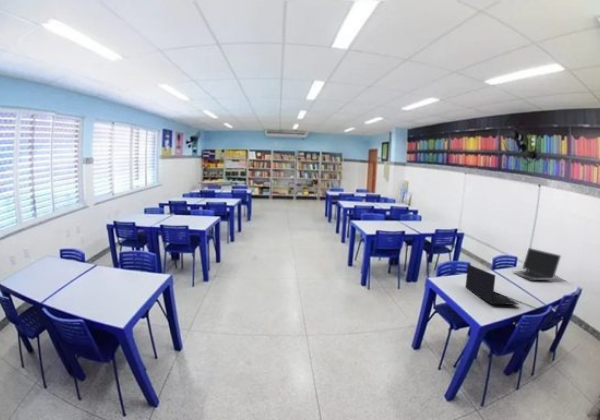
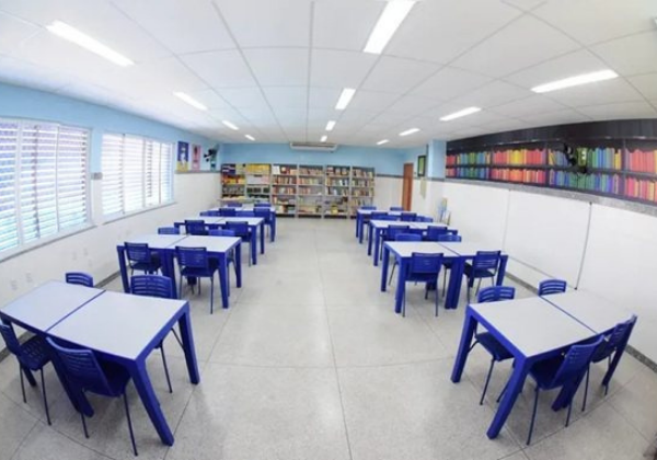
- laptop [510,247,562,281]
- laptop [465,263,520,306]
